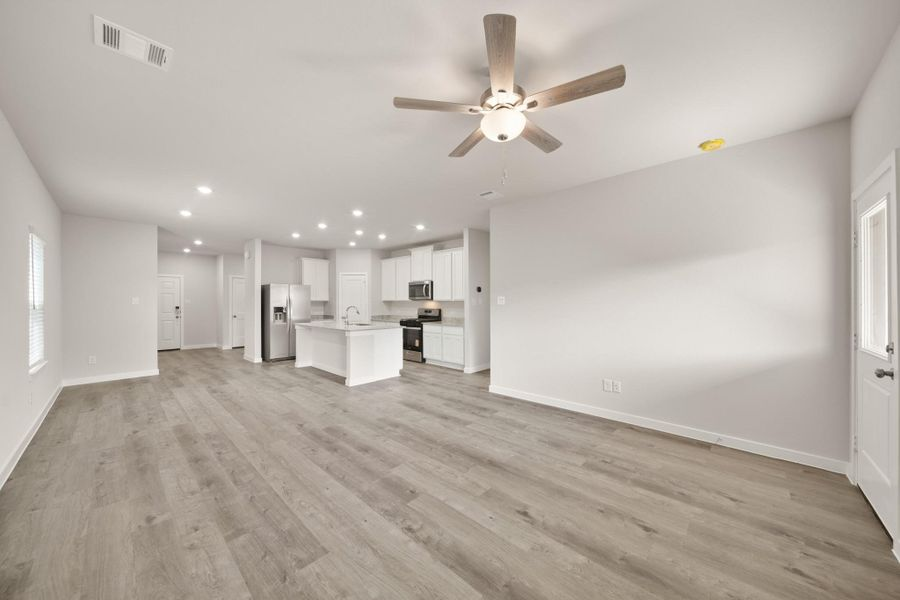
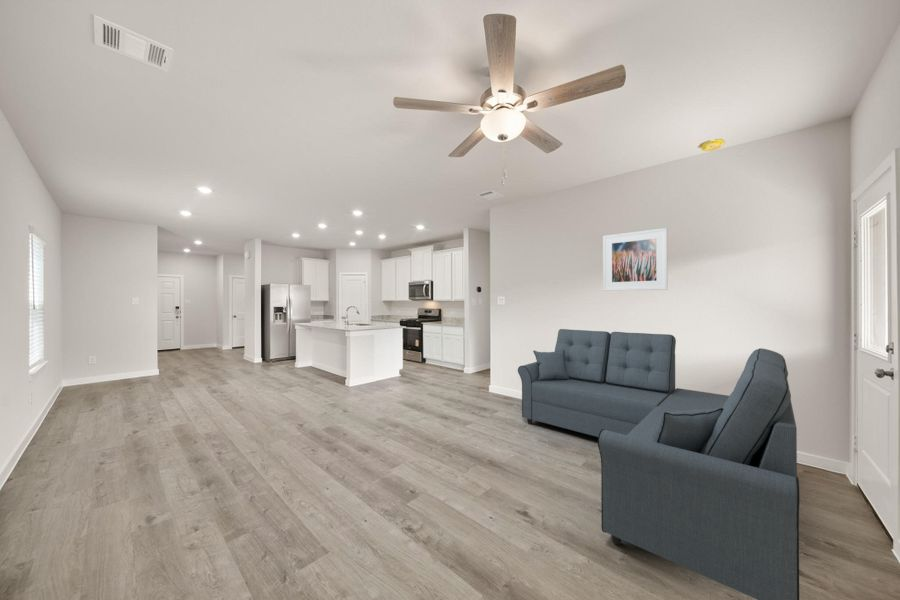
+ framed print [602,227,668,292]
+ sofa [517,328,800,600]
